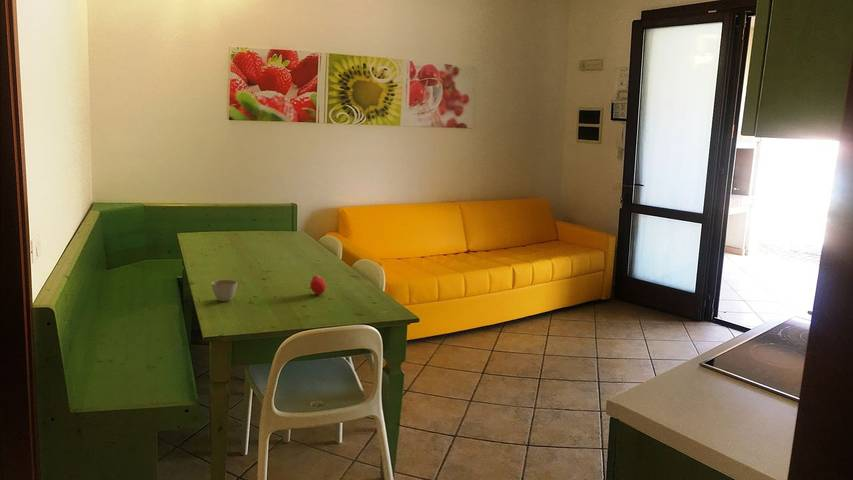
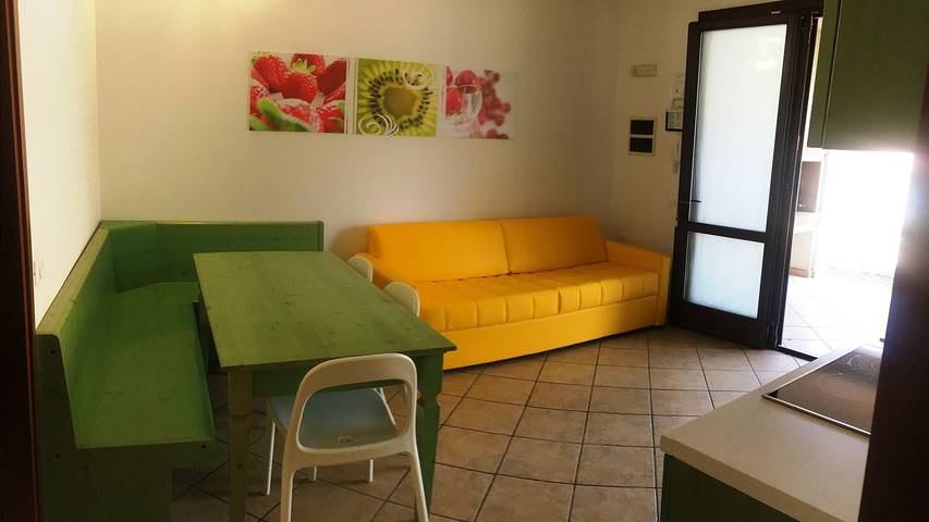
- flower pot [210,279,238,302]
- fruit [309,275,327,295]
